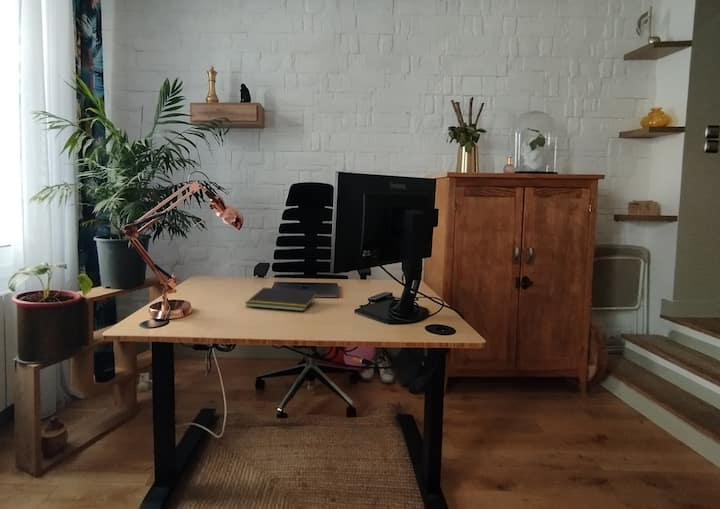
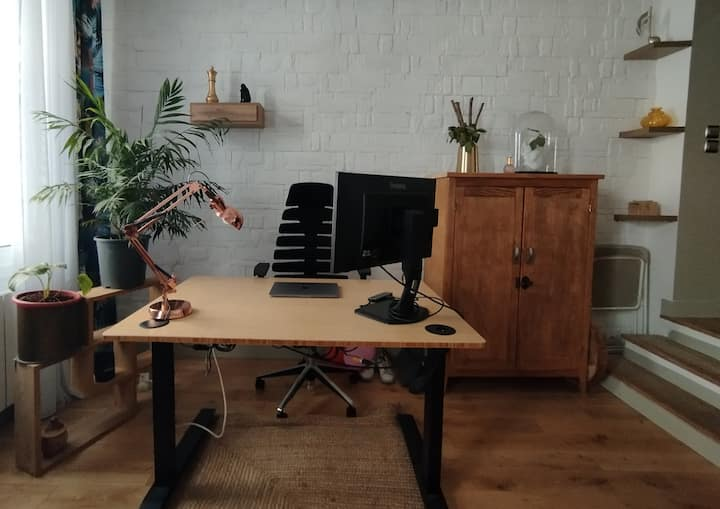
- notepad [244,287,319,312]
